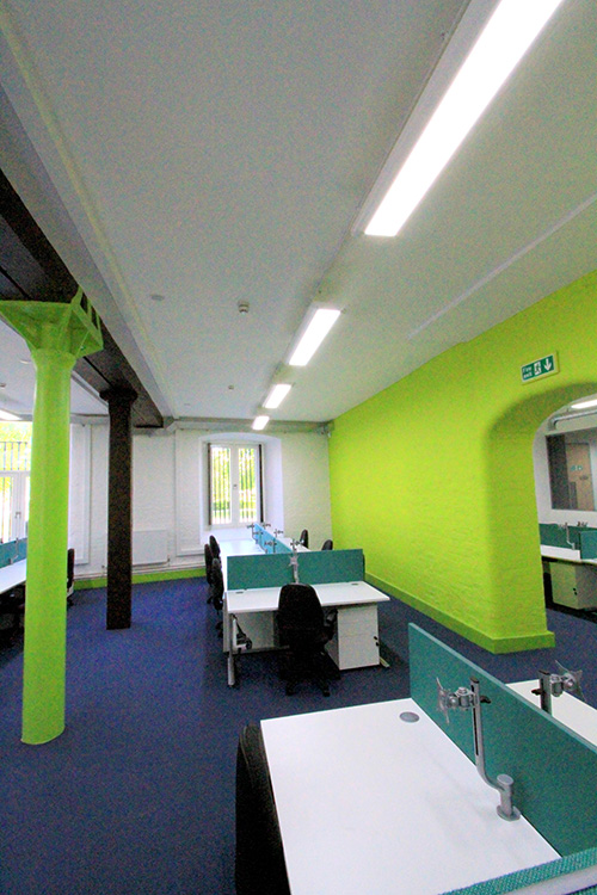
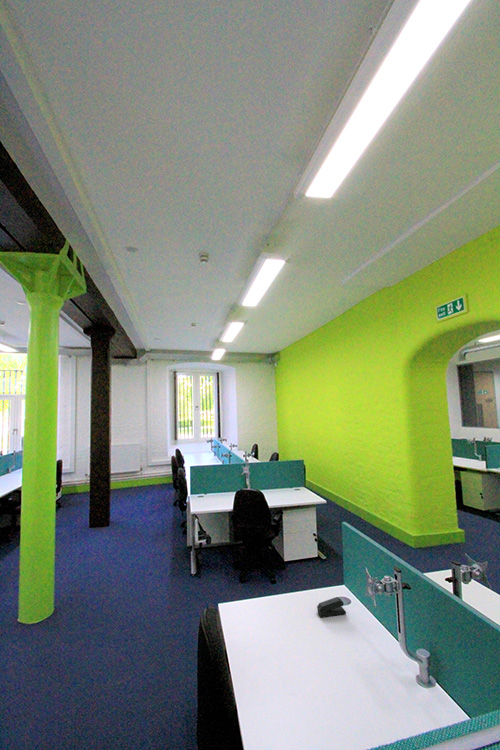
+ stapler [316,596,347,619]
